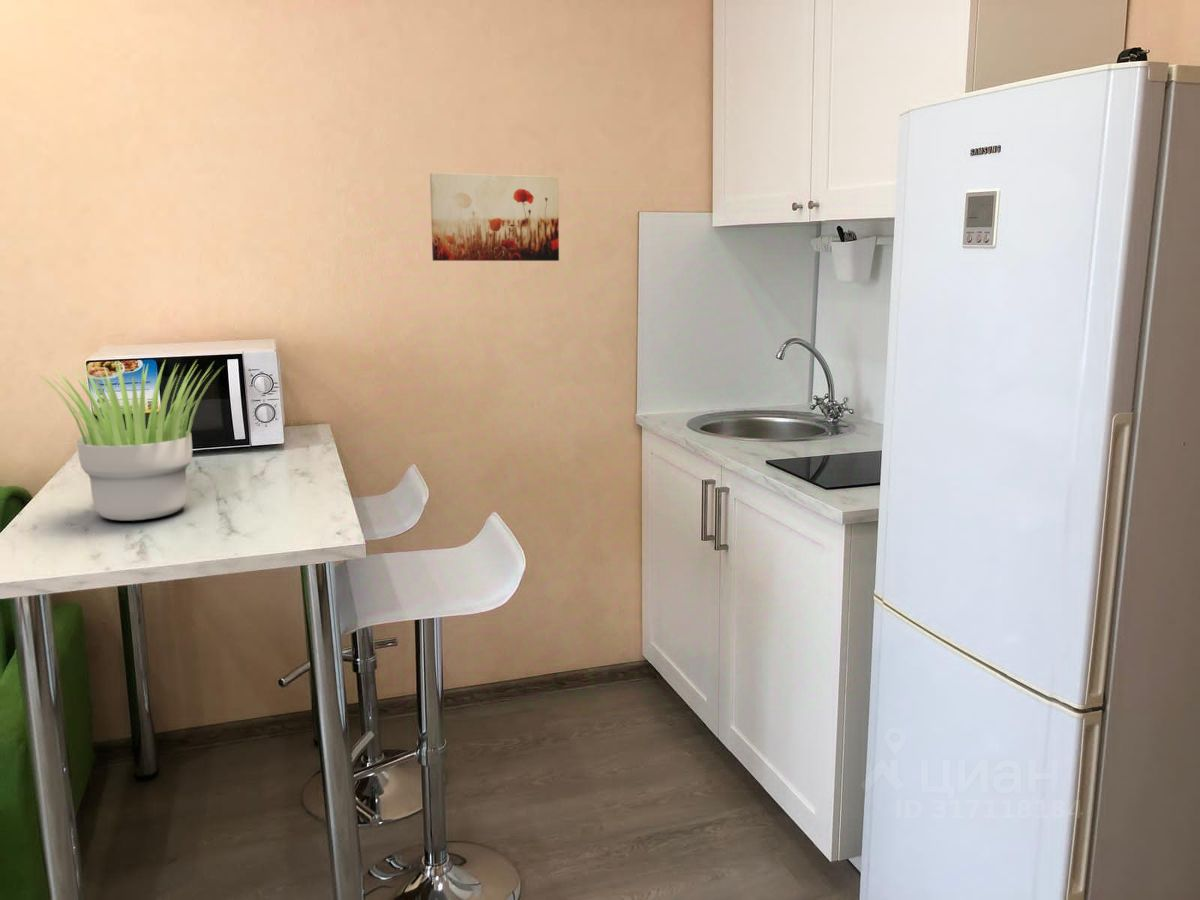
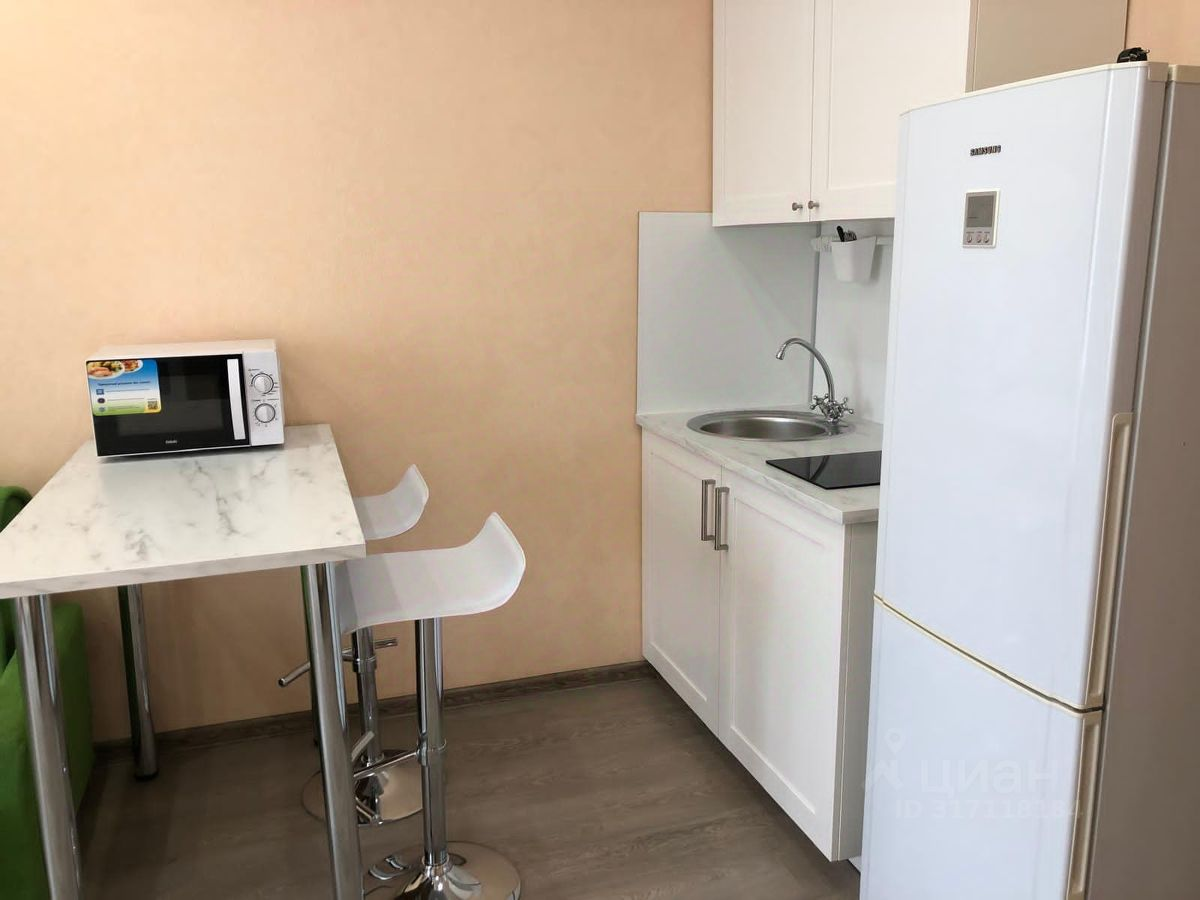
- potted plant [33,359,224,522]
- wall art [429,172,560,262]
